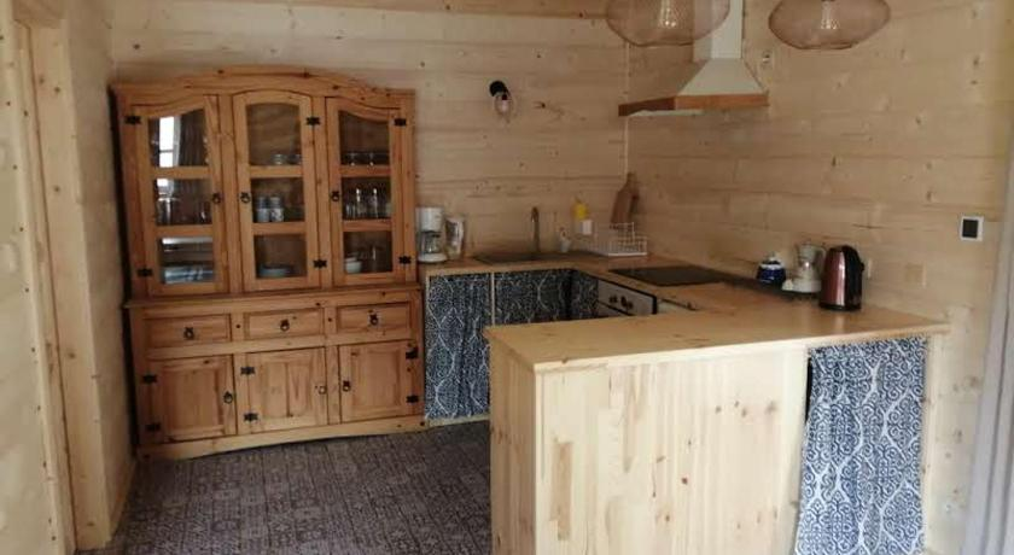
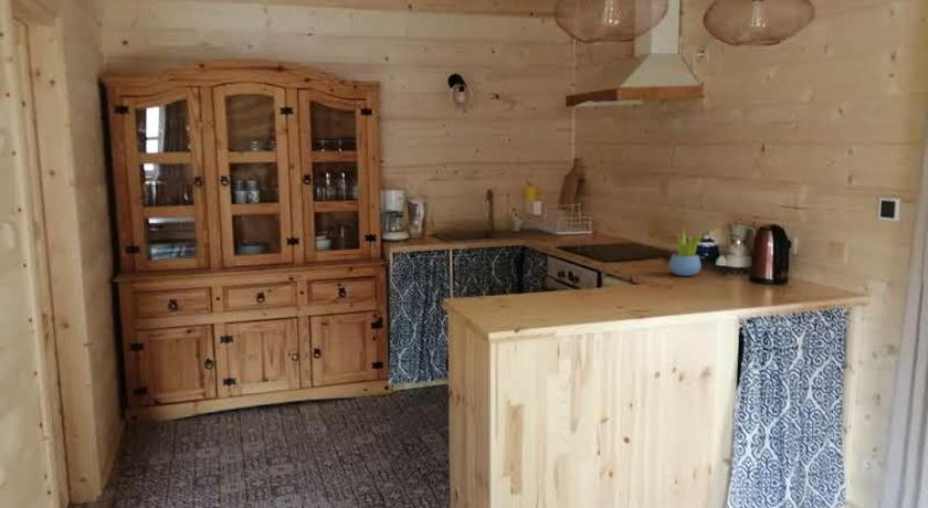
+ succulent plant [668,226,704,277]
